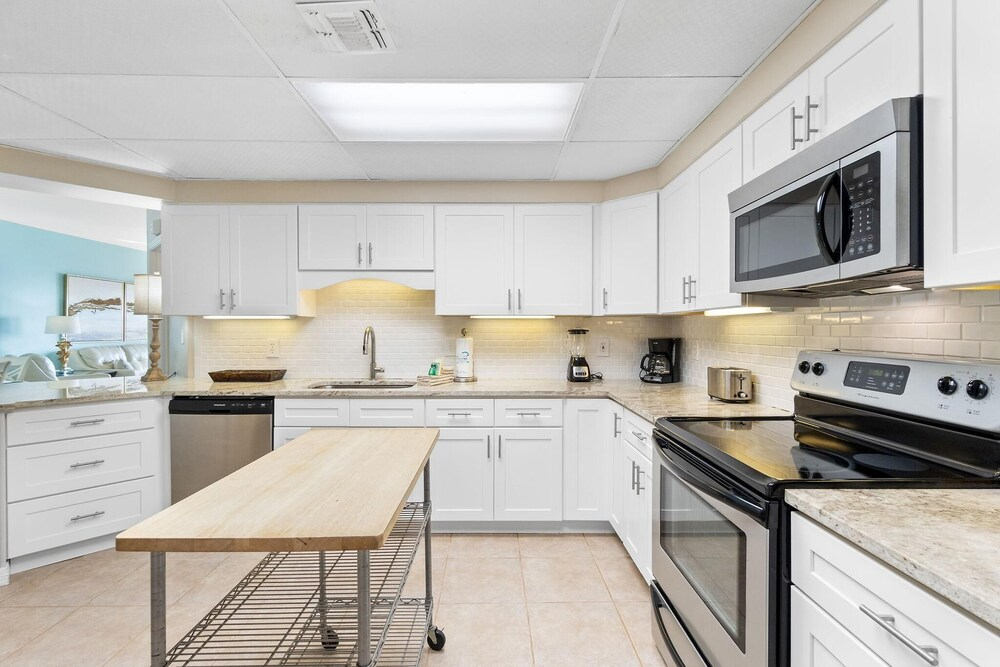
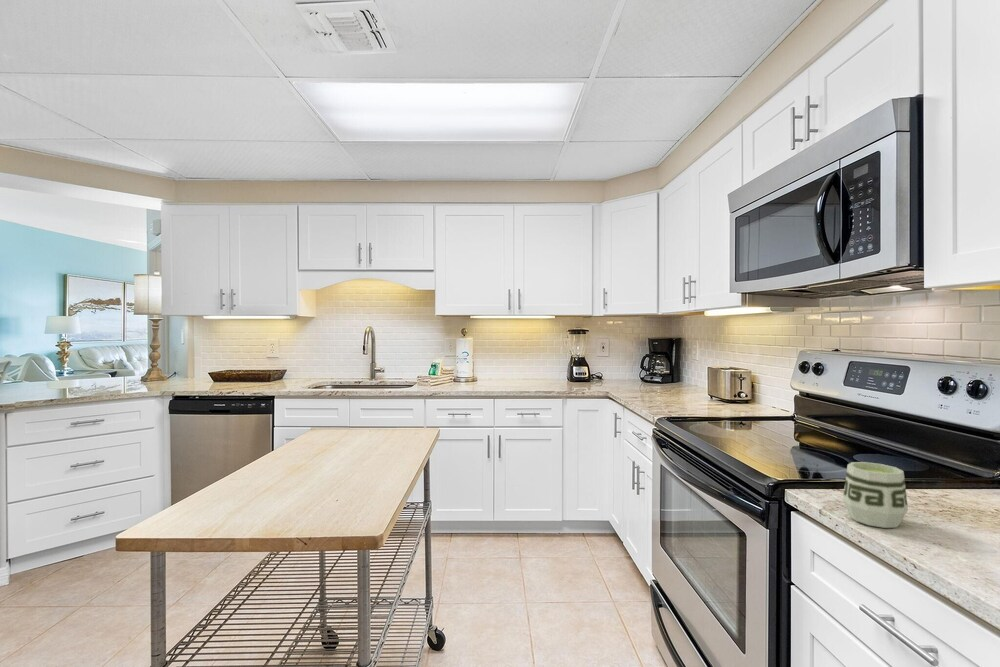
+ cup [842,461,909,529]
